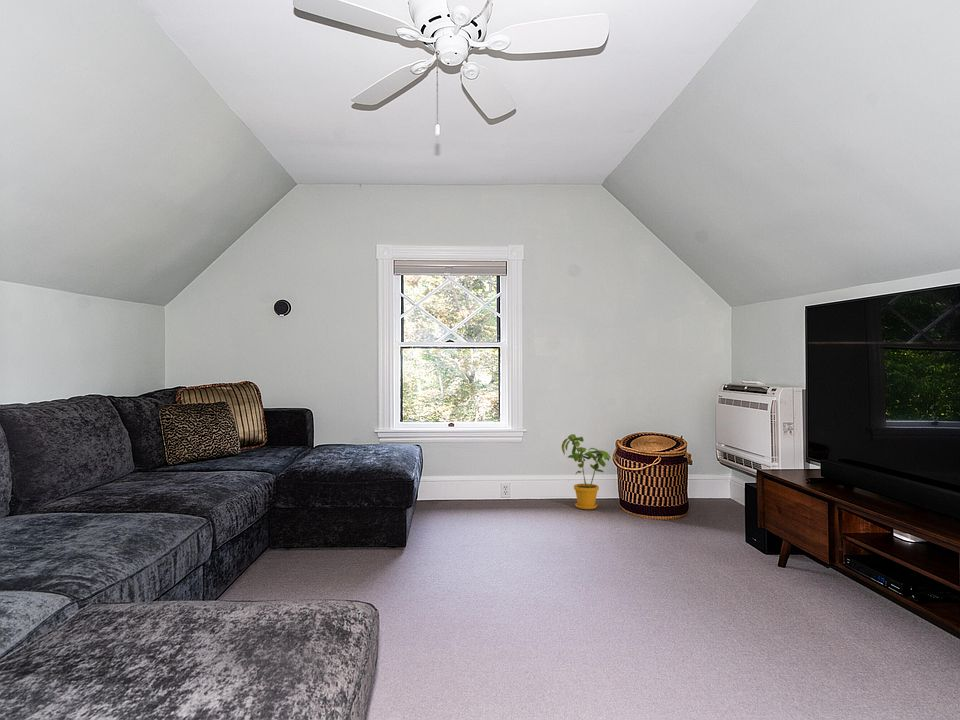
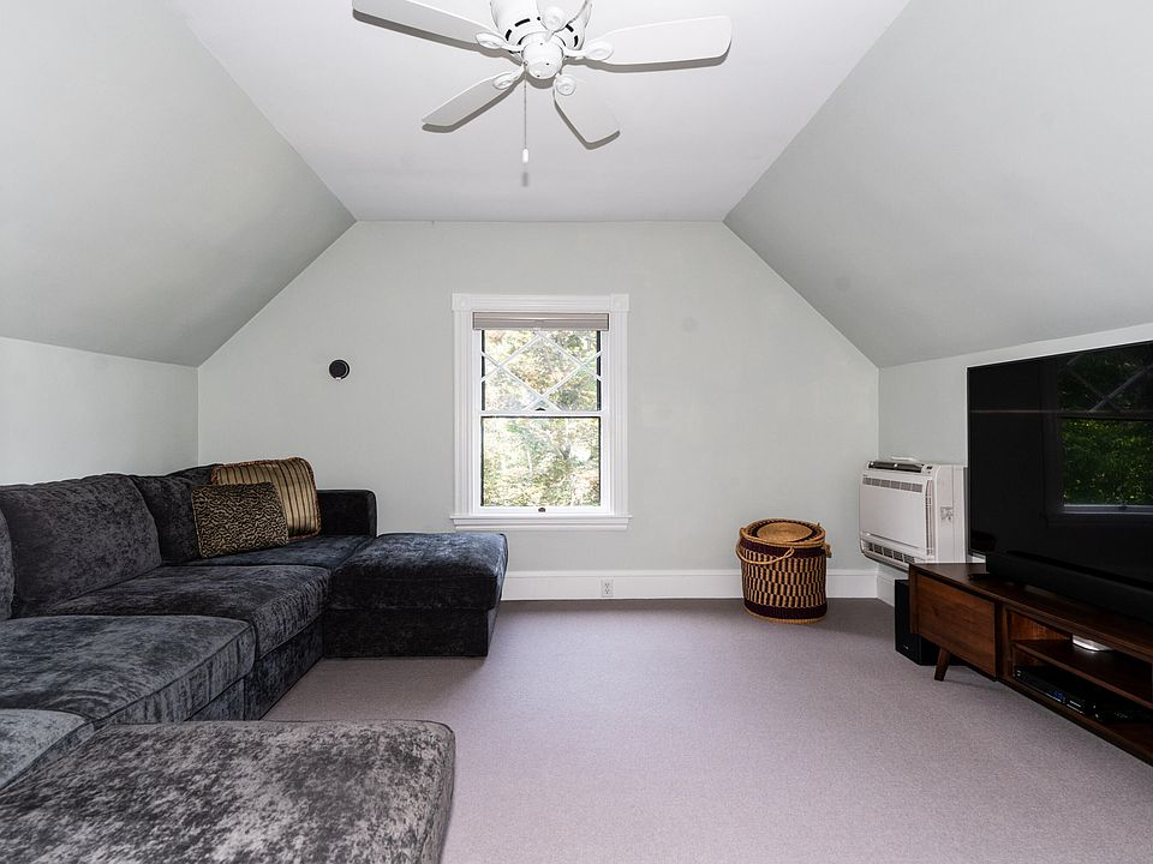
- house plant [561,433,611,510]
